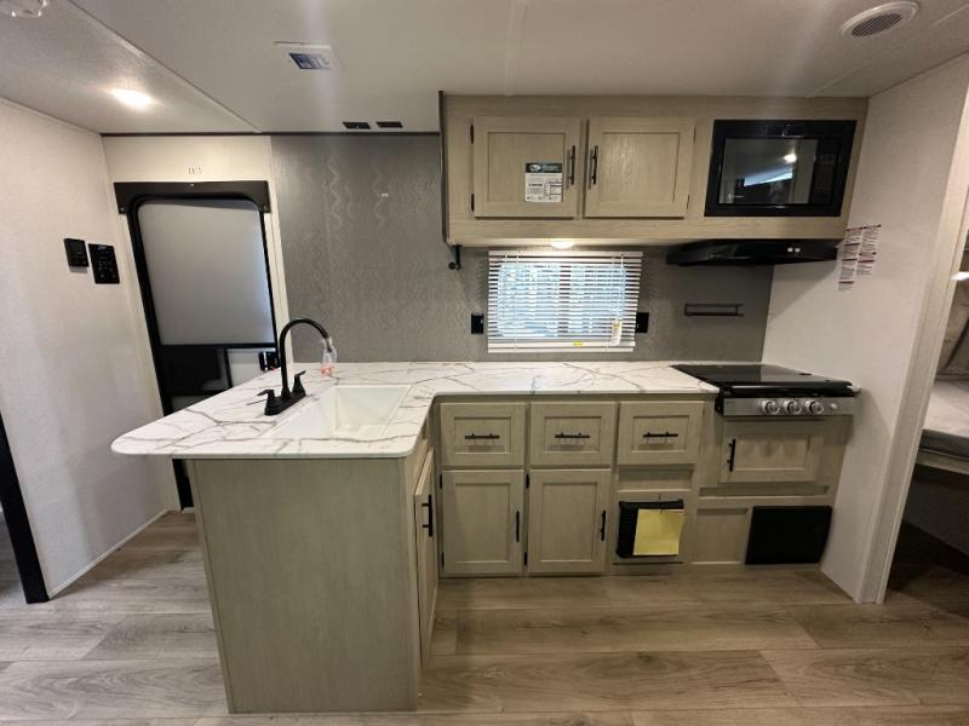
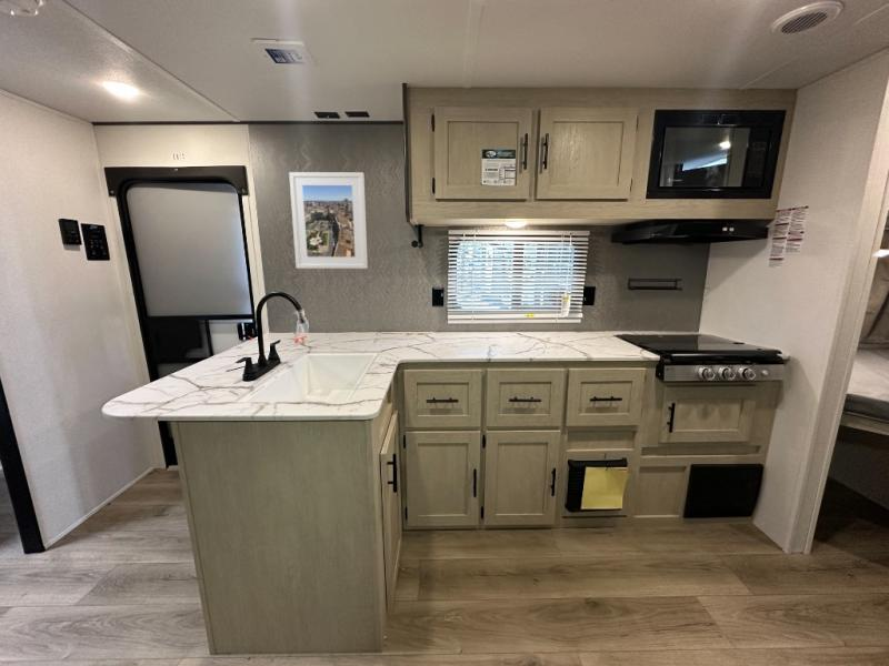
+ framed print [288,171,369,270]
